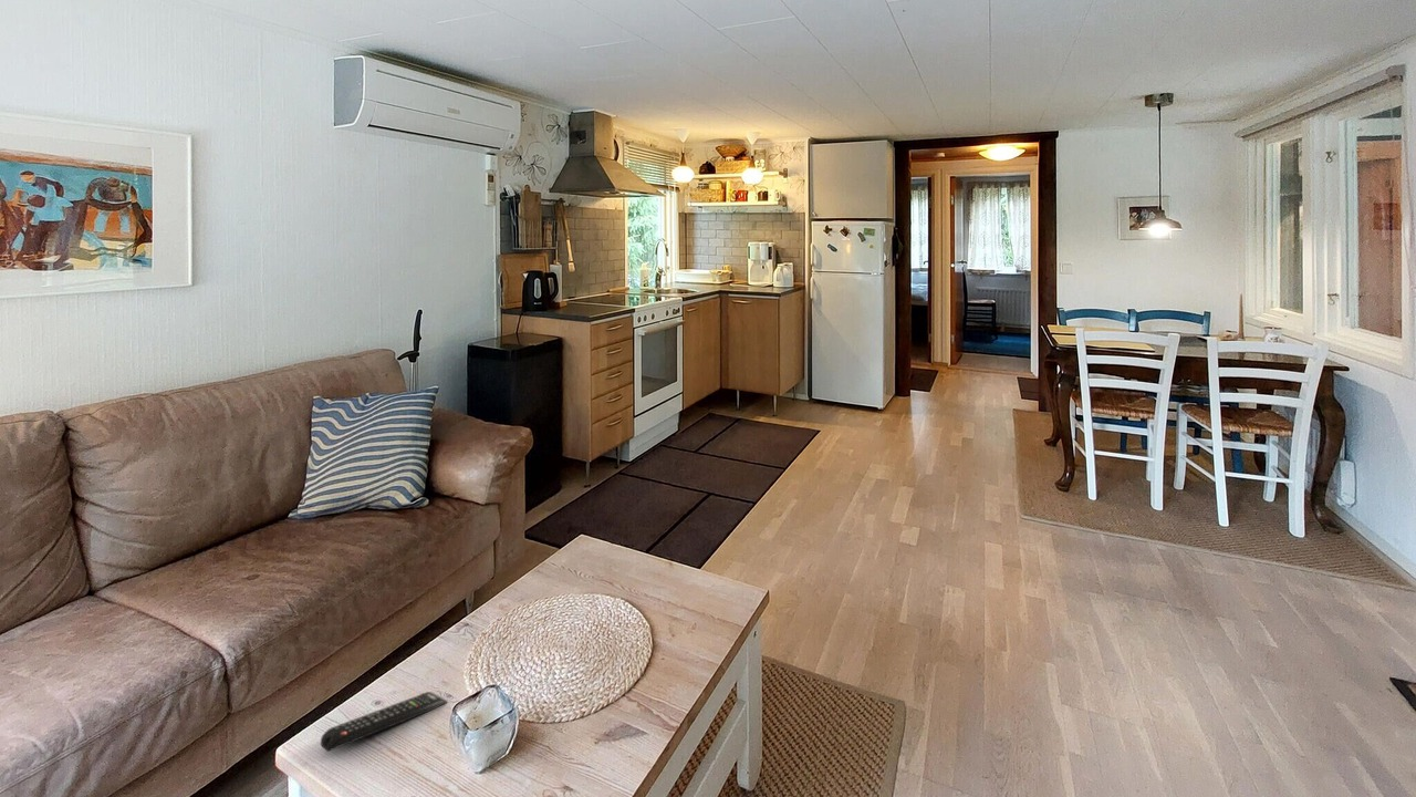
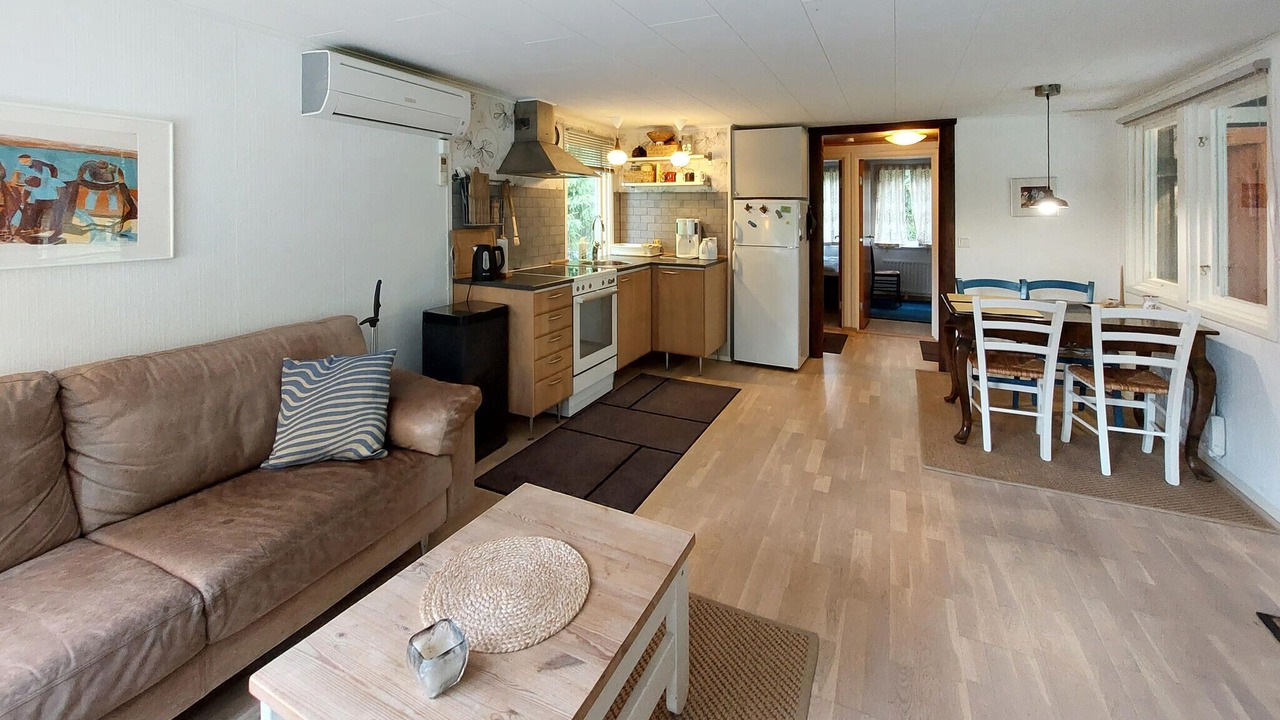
- remote control [320,691,448,753]
